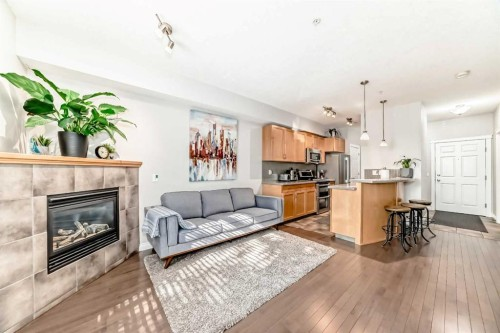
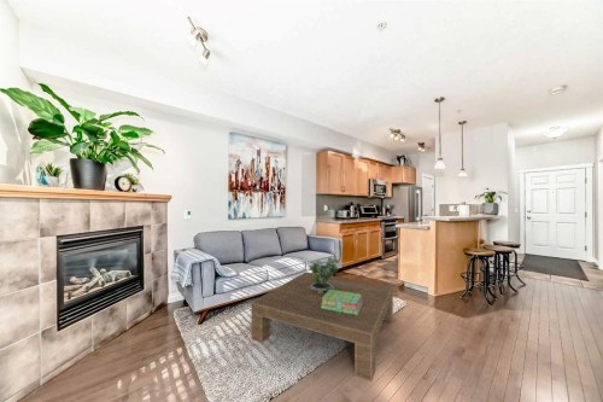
+ potted plant [308,256,340,293]
+ coffee table [250,270,394,383]
+ stack of books [321,290,362,315]
